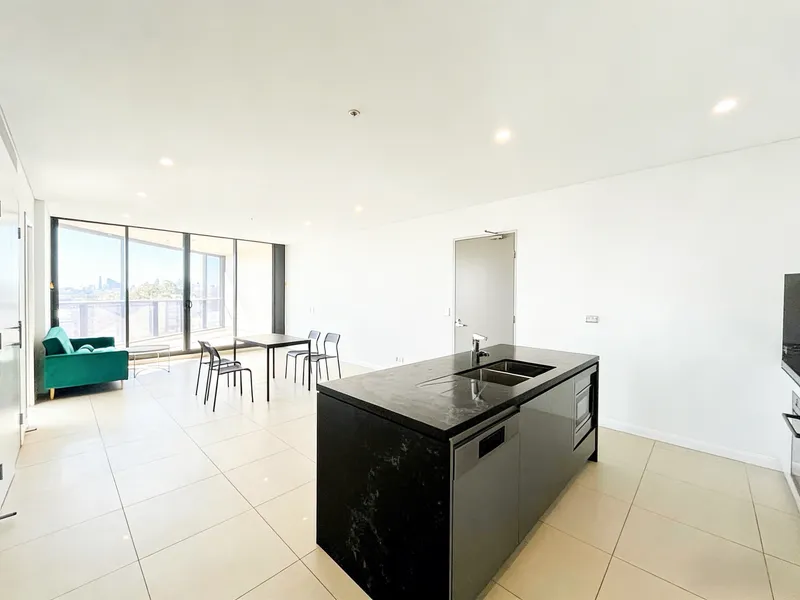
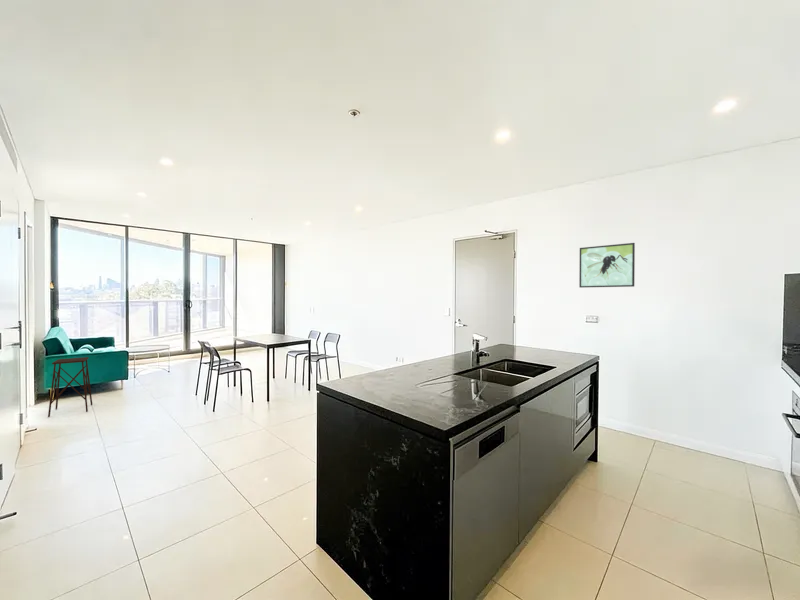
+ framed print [578,242,636,288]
+ side table [47,356,93,418]
